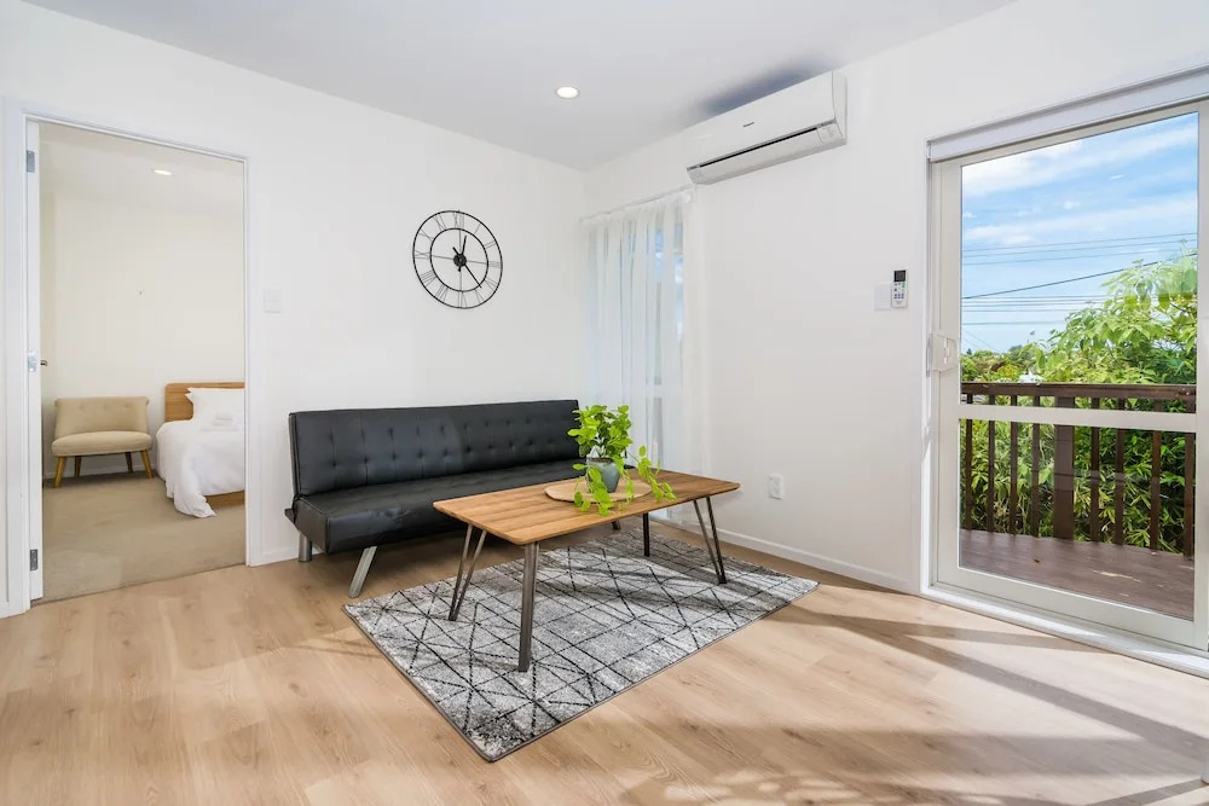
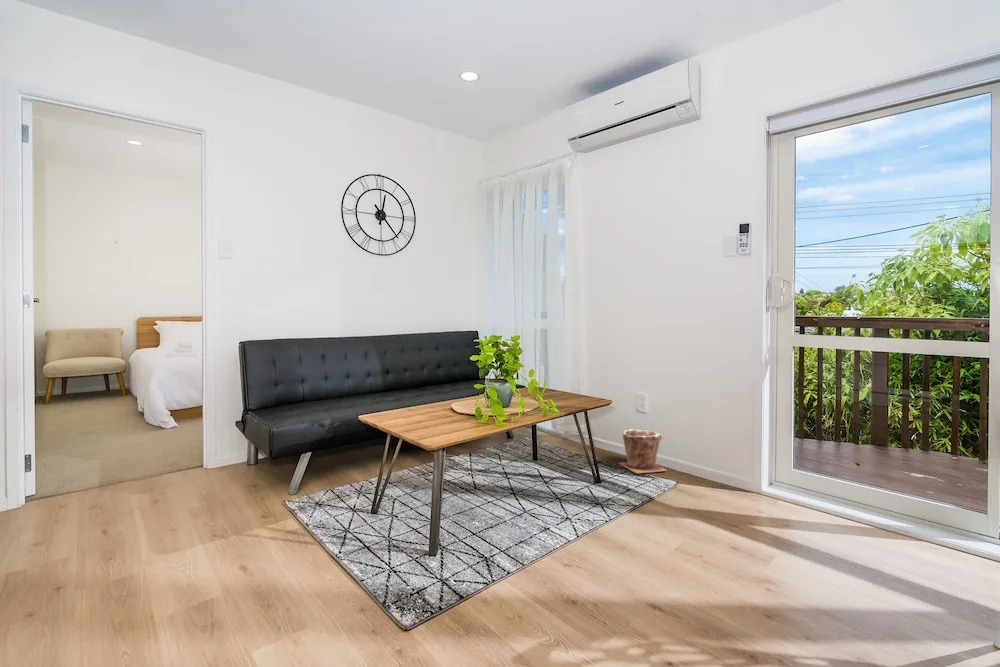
+ plant pot [618,428,668,474]
